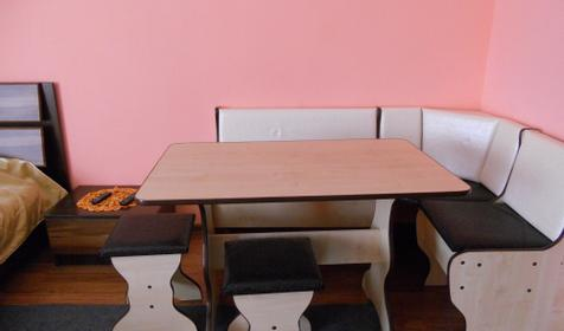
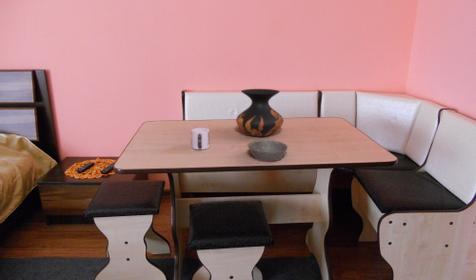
+ vase [235,88,284,137]
+ mug [190,127,210,151]
+ bowl [247,139,289,162]
